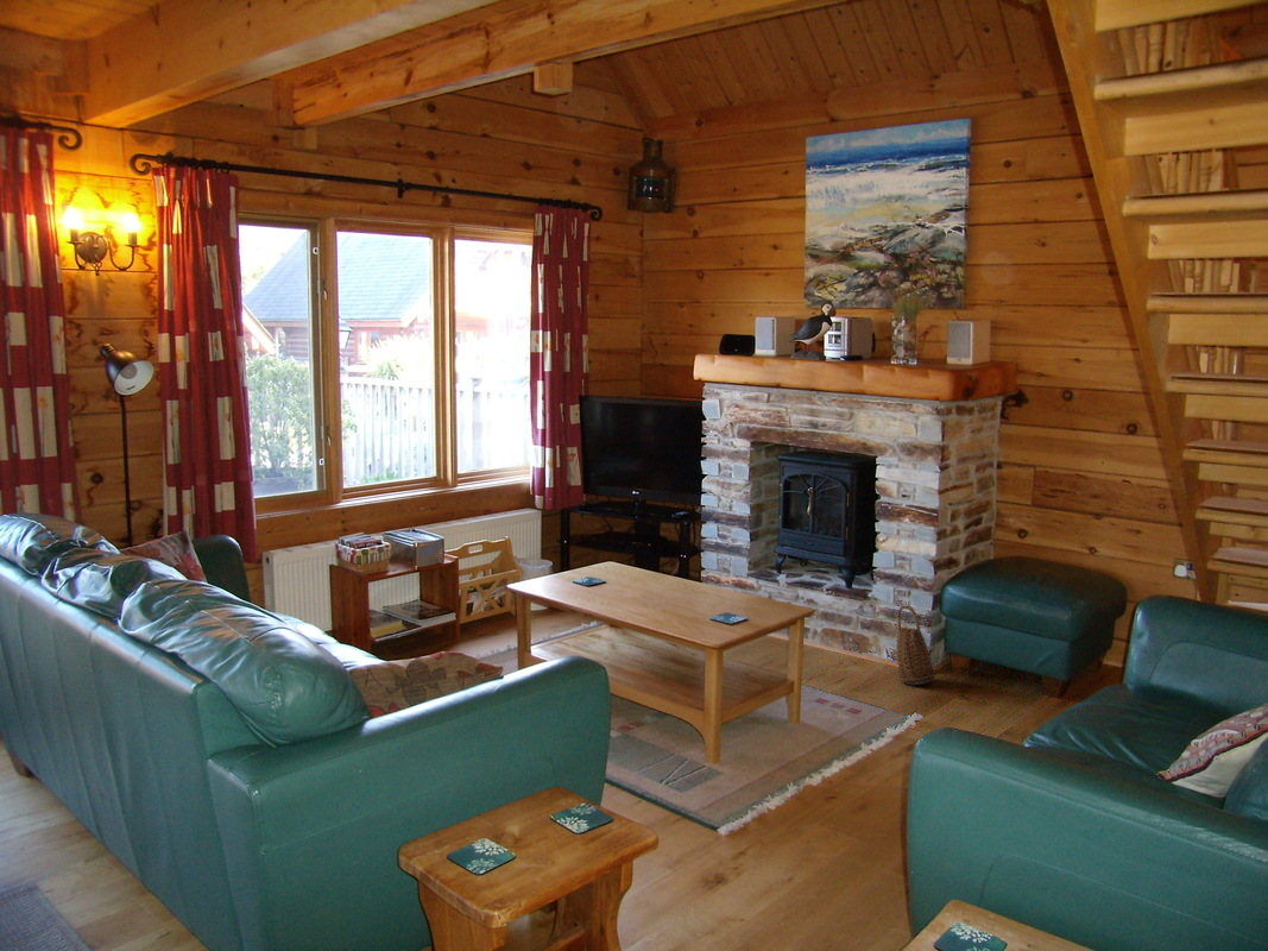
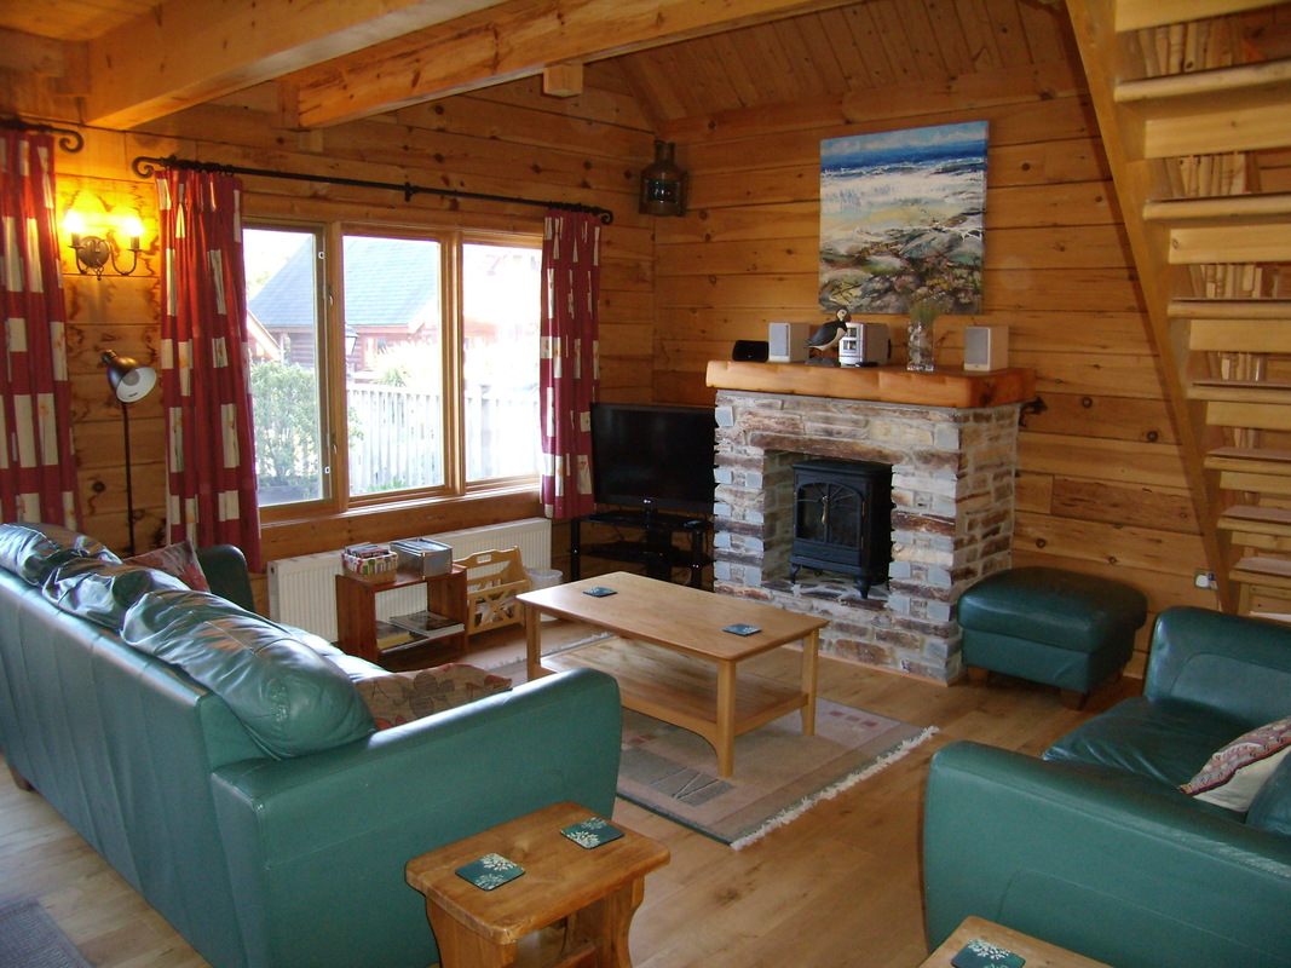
- basket [895,604,936,686]
